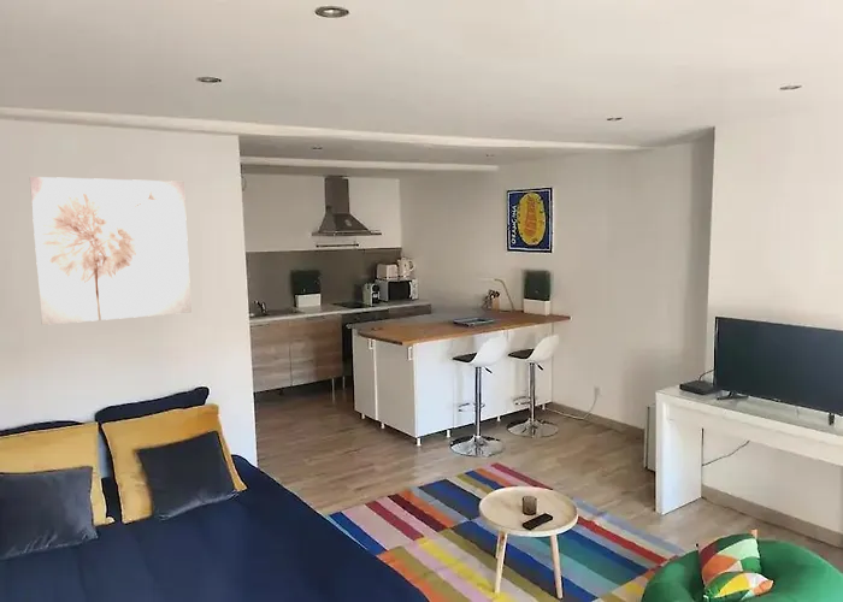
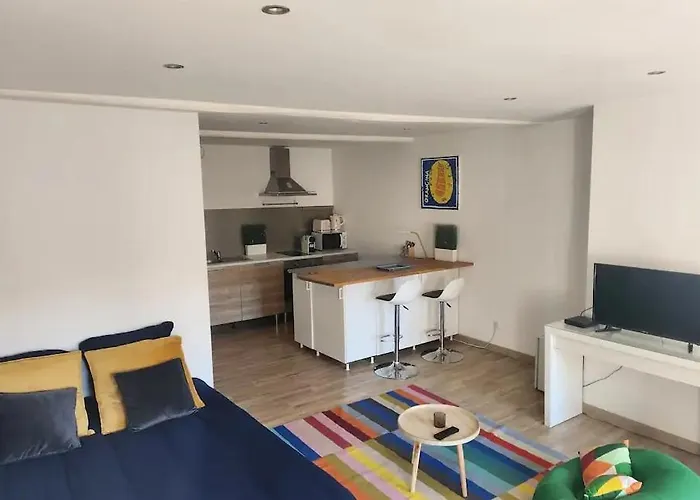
- wall art [29,176,193,326]
